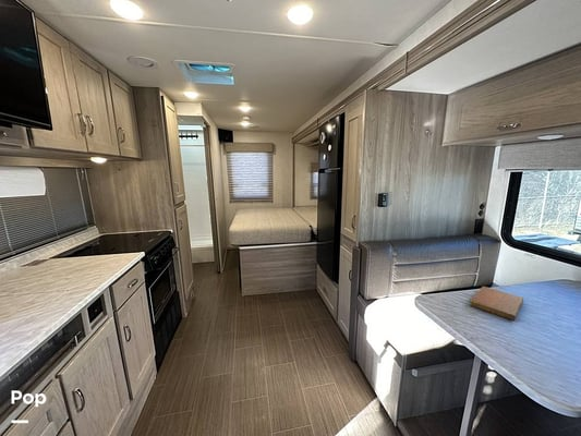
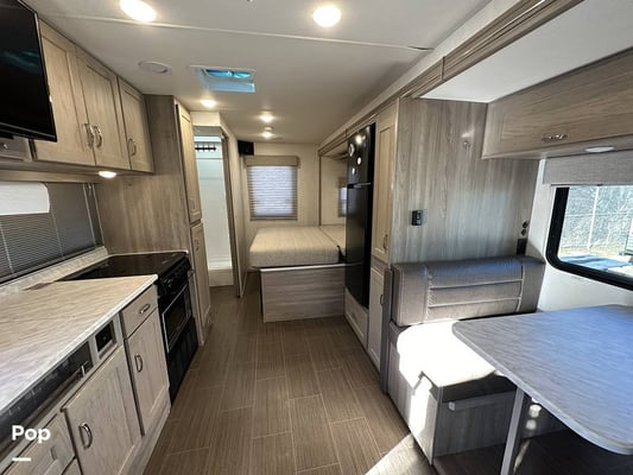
- notebook [469,286,524,322]
